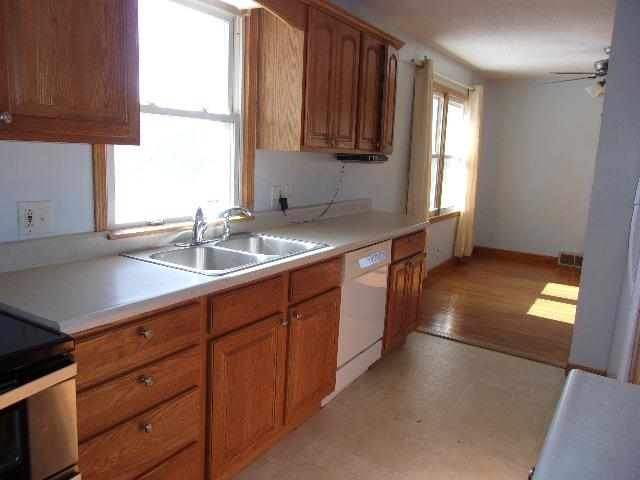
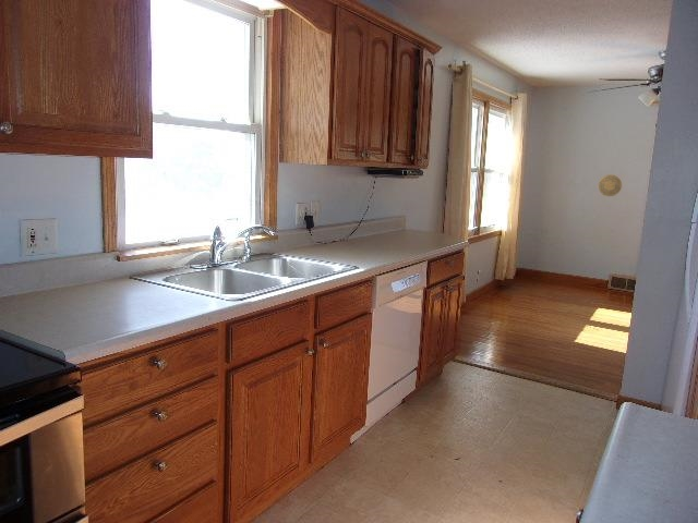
+ decorative plate [598,173,623,197]
